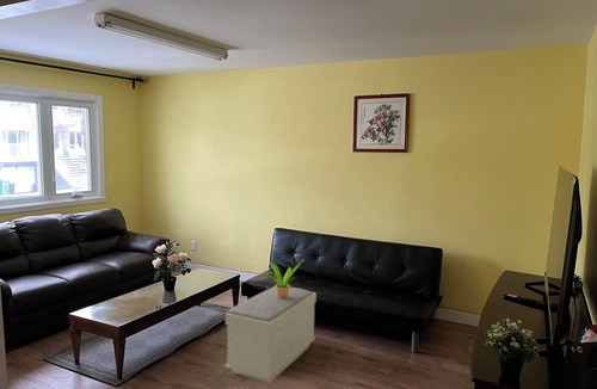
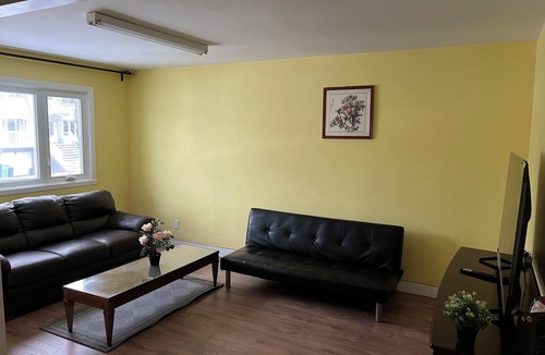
- potted plant [266,259,304,298]
- bench [223,285,318,384]
